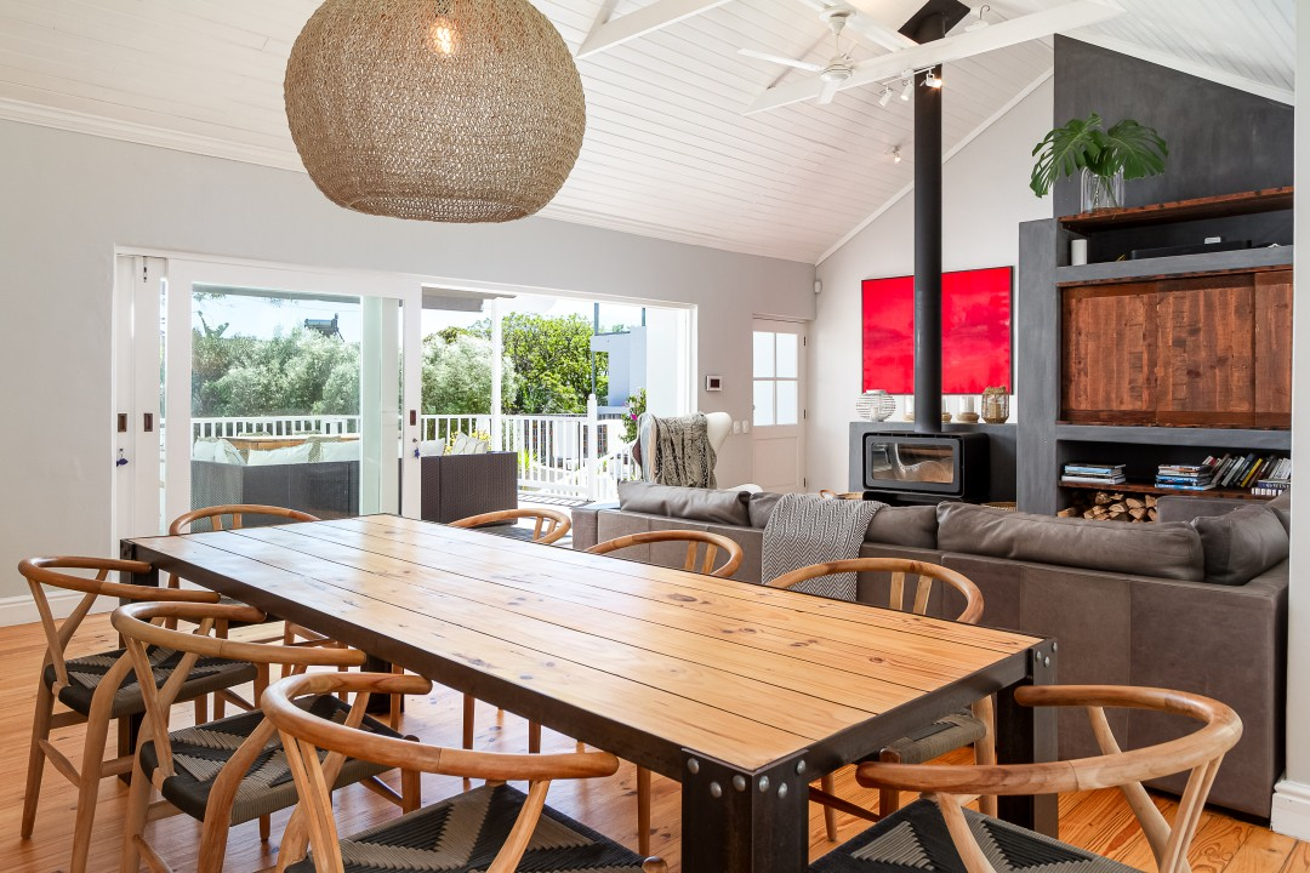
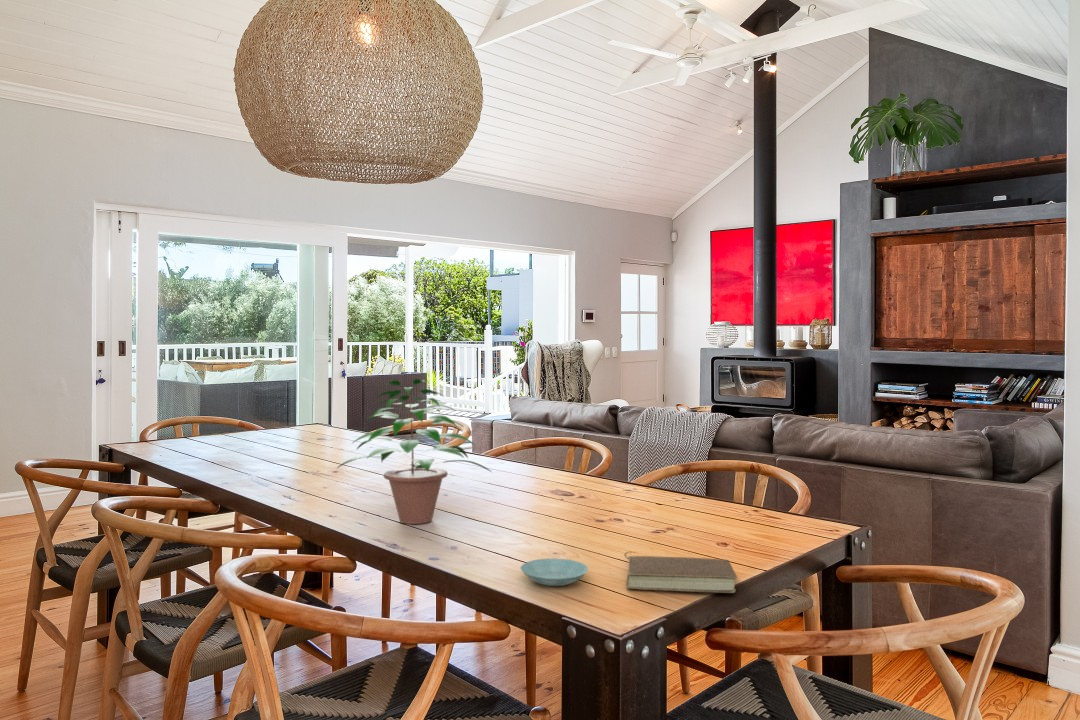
+ potted plant [336,378,492,525]
+ saucer [520,557,589,587]
+ book [624,550,739,594]
